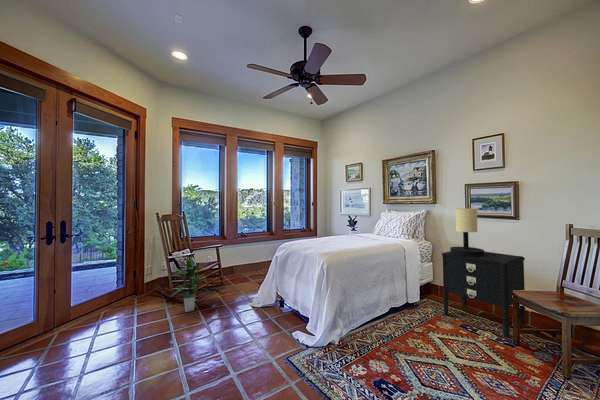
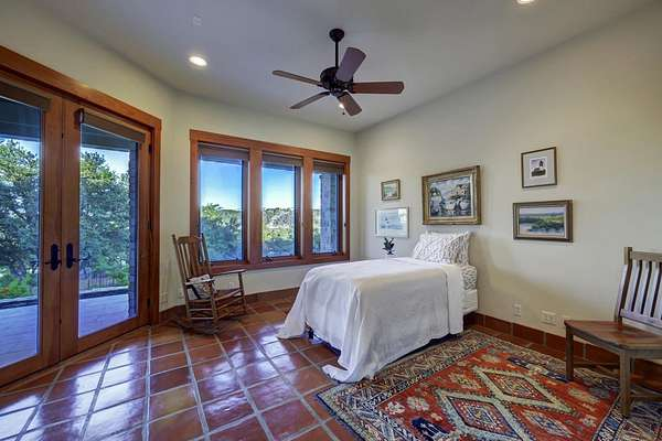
- nightstand [441,250,527,339]
- table lamp [449,208,485,257]
- indoor plant [170,256,214,313]
